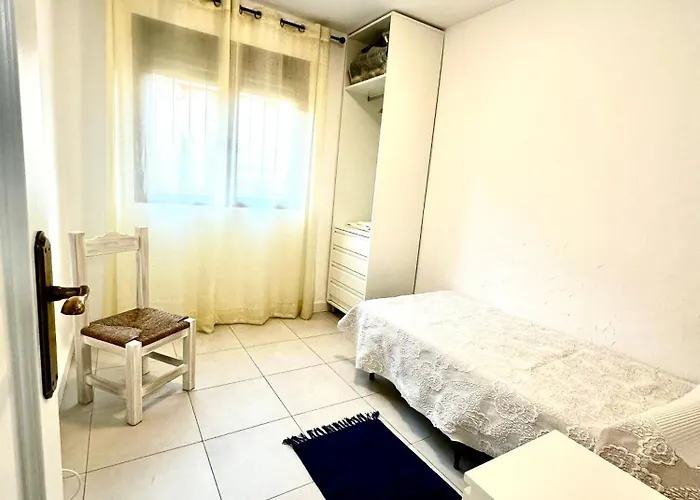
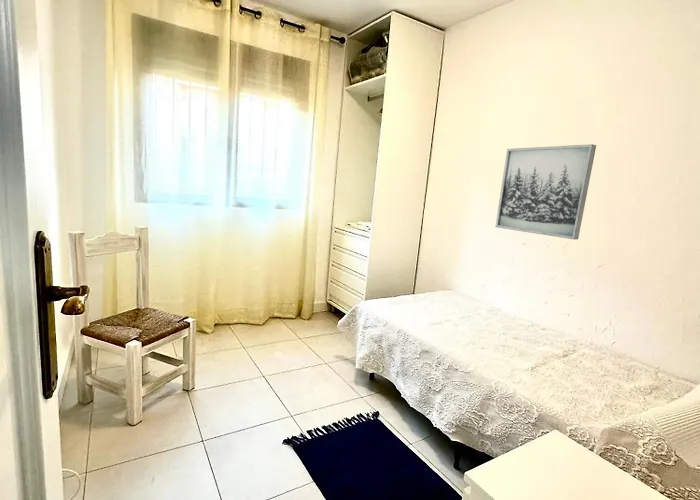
+ wall art [495,143,597,241]
